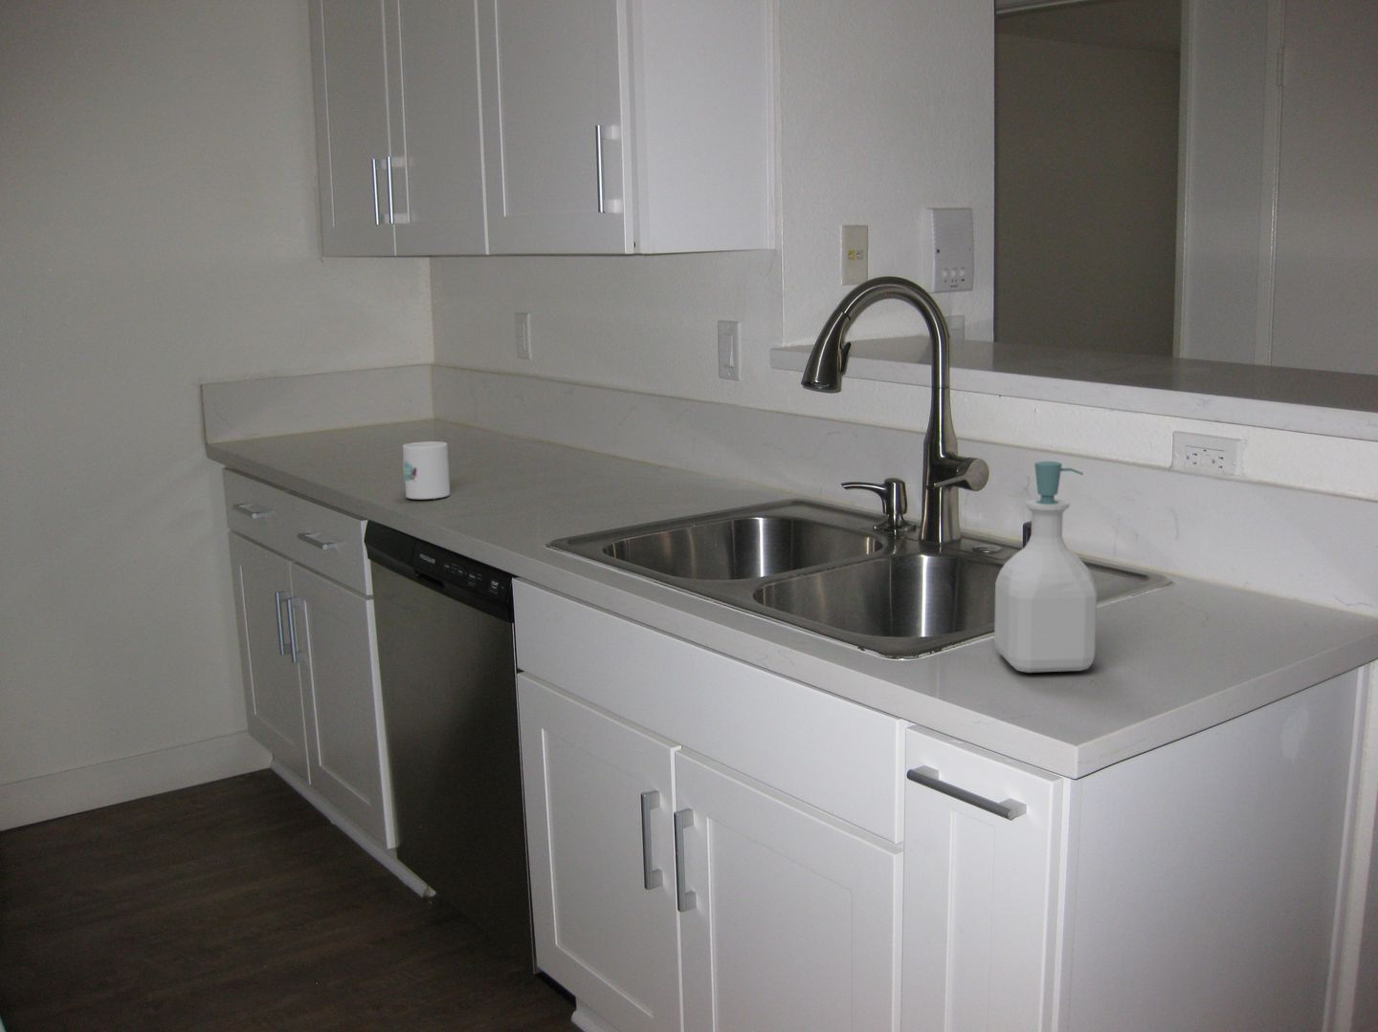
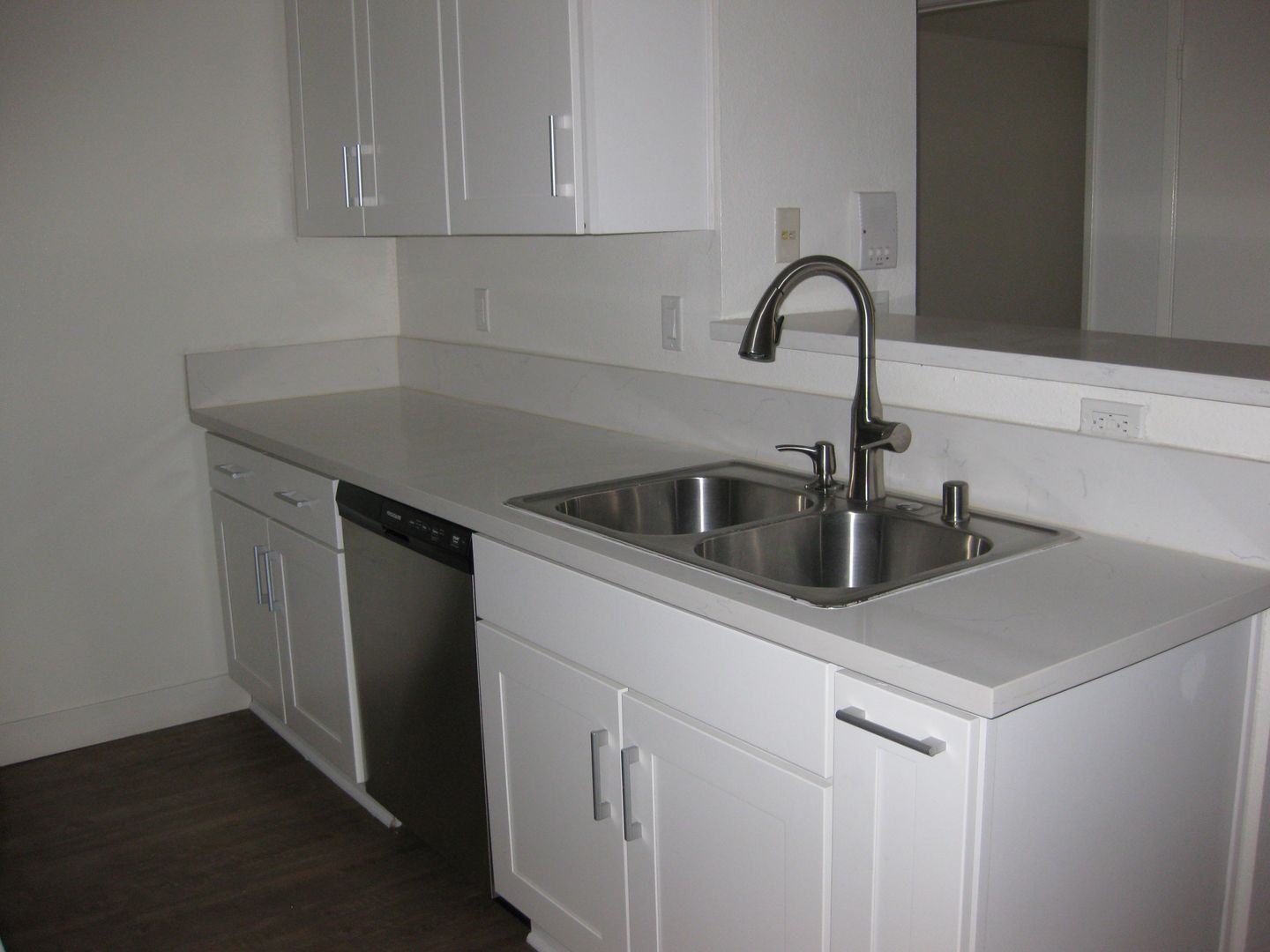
- soap bottle [993,461,1098,673]
- mug [401,440,450,500]
